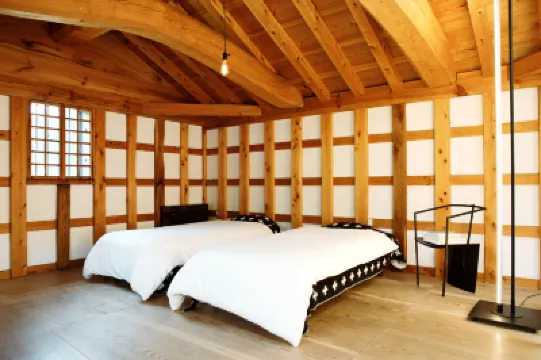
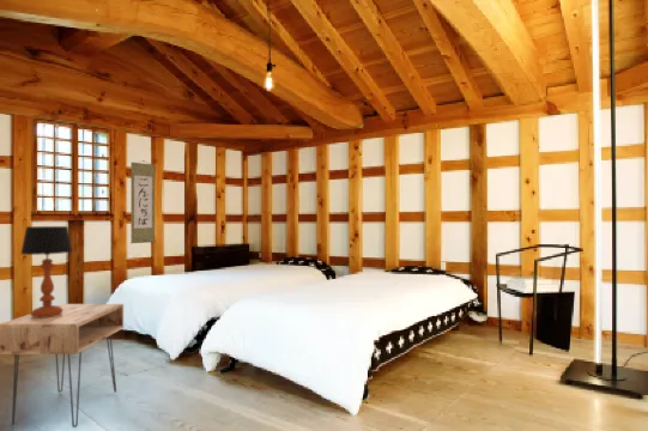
+ nightstand [0,303,125,429]
+ table lamp [19,225,73,318]
+ wall scroll [131,159,156,244]
